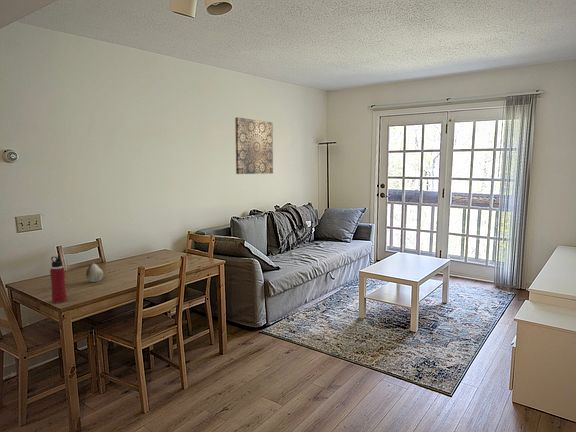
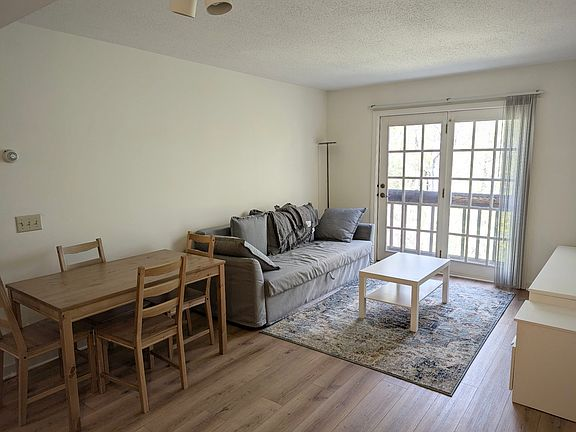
- wall art [234,116,274,175]
- water bottle [49,254,67,304]
- fruit [85,261,104,283]
